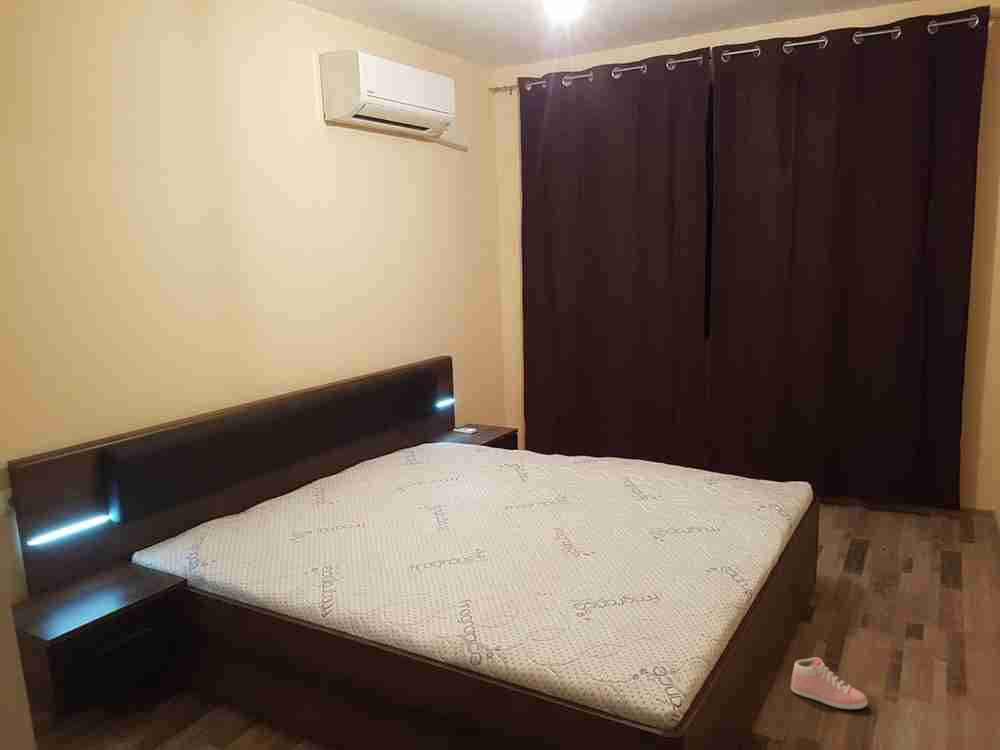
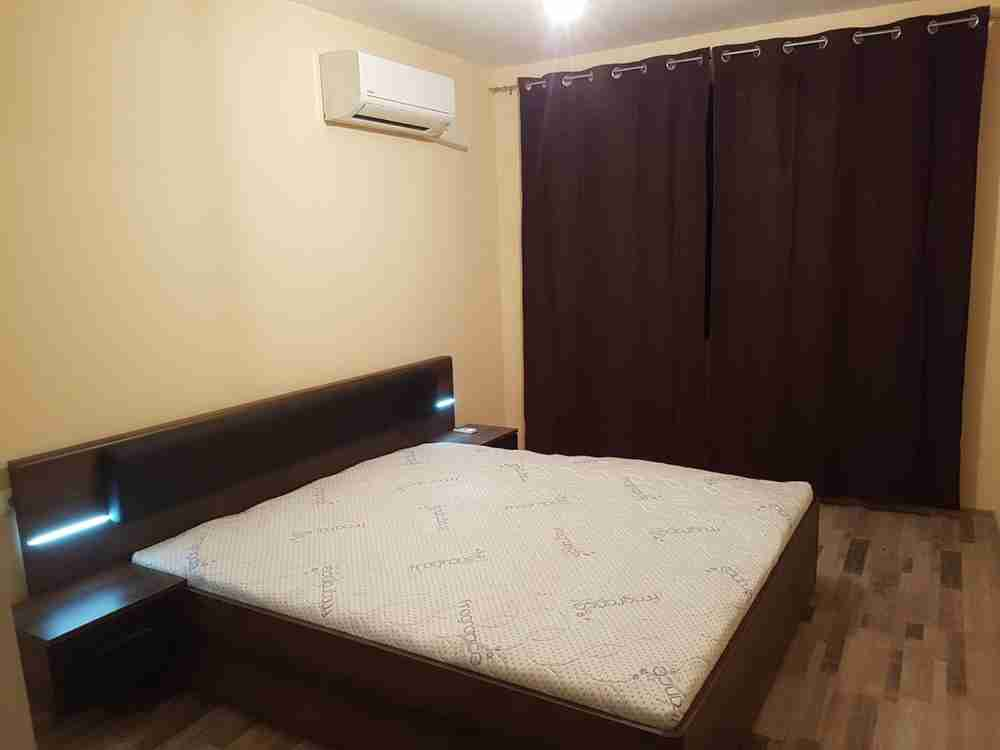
- sneaker [790,656,868,710]
